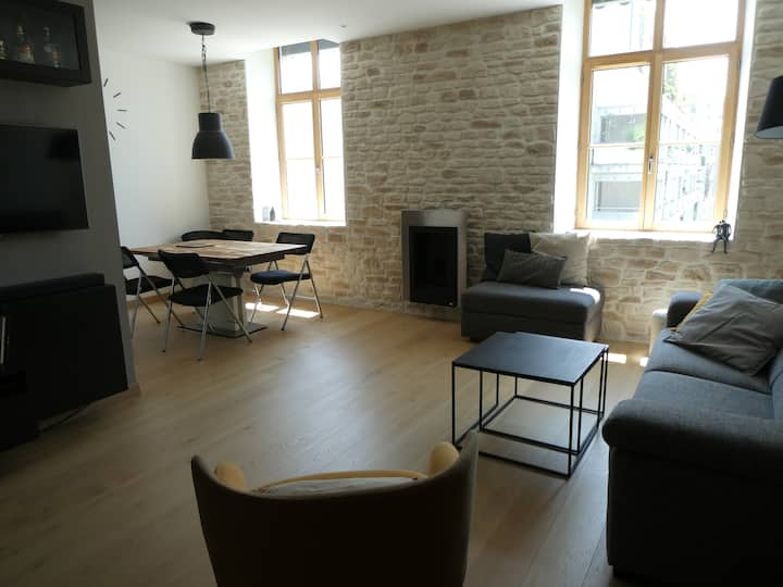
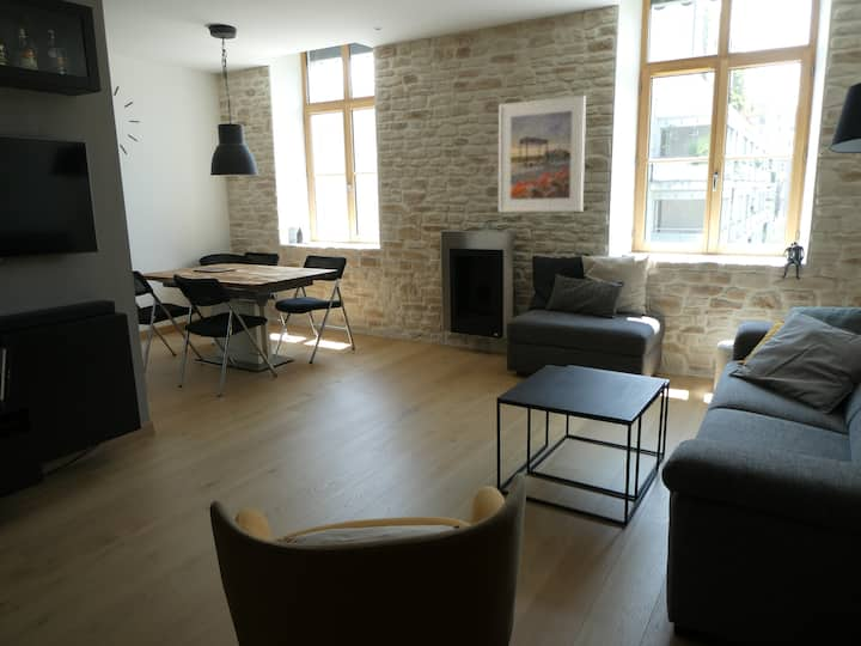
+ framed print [497,95,587,213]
